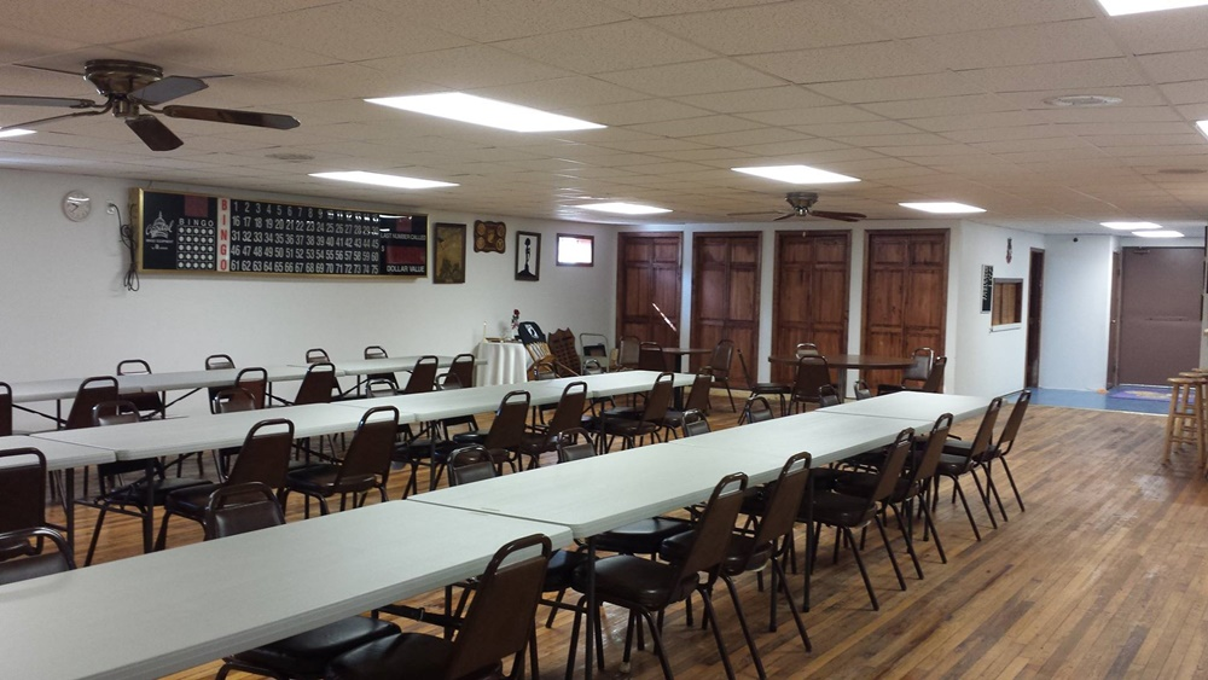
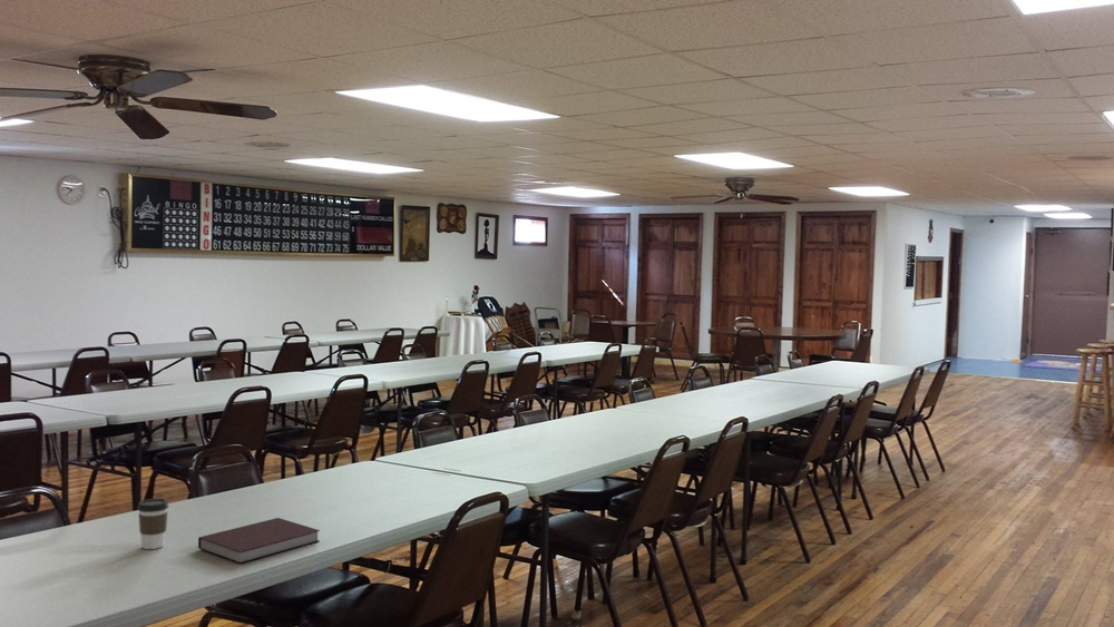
+ coffee cup [137,498,169,550]
+ notebook [197,517,321,565]
